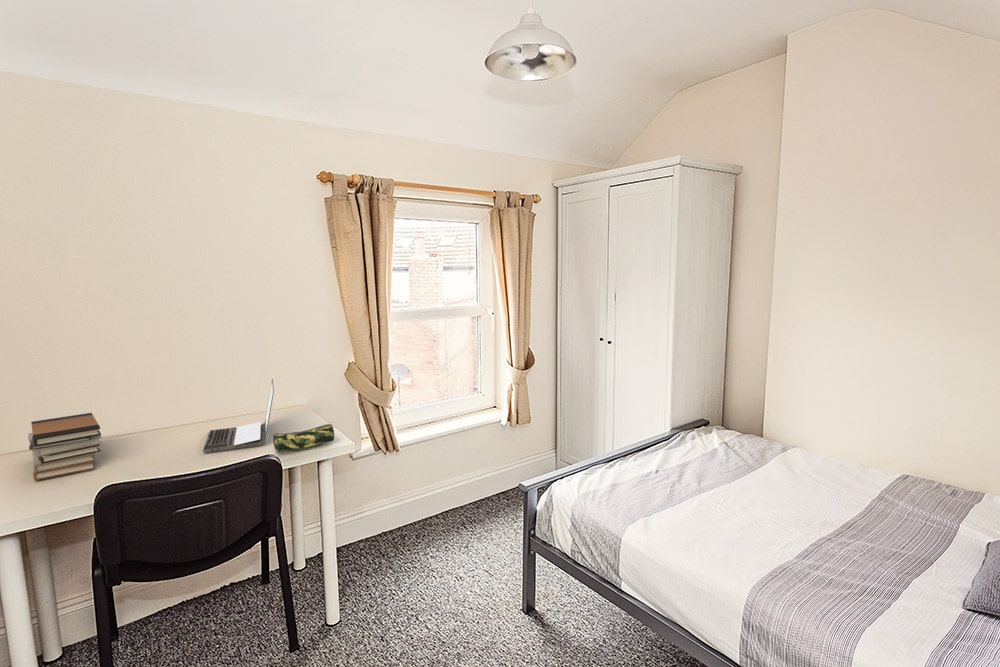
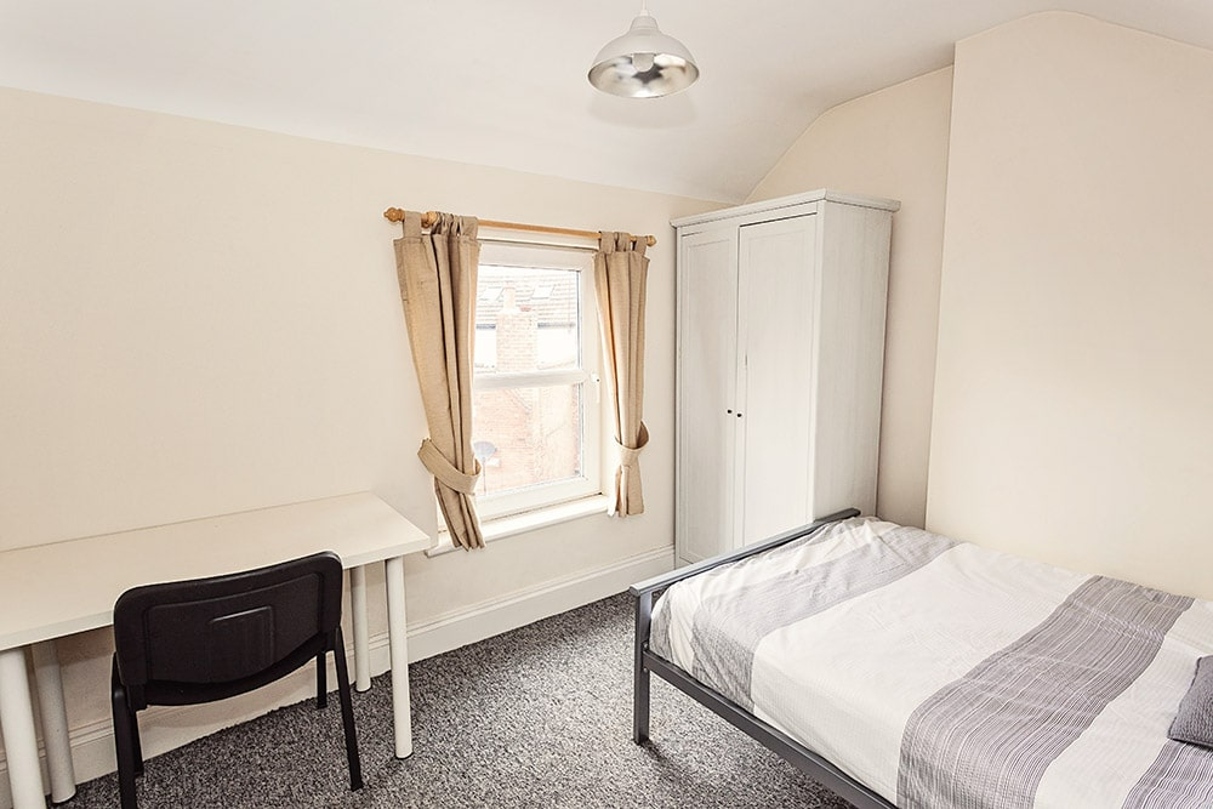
- laptop [202,378,275,454]
- pencil case [272,423,335,453]
- book stack [27,412,103,482]
